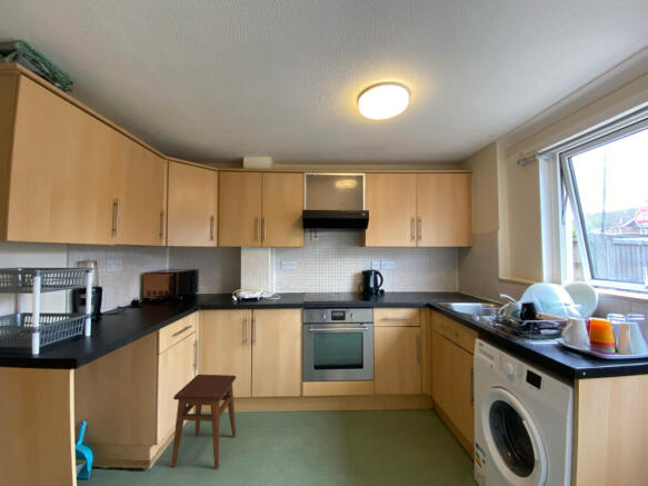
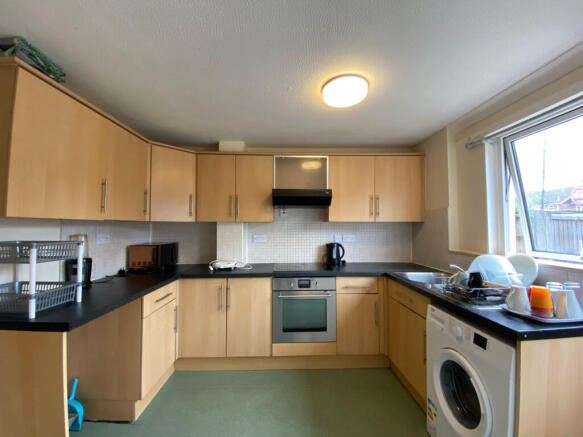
- stool [170,374,237,470]
